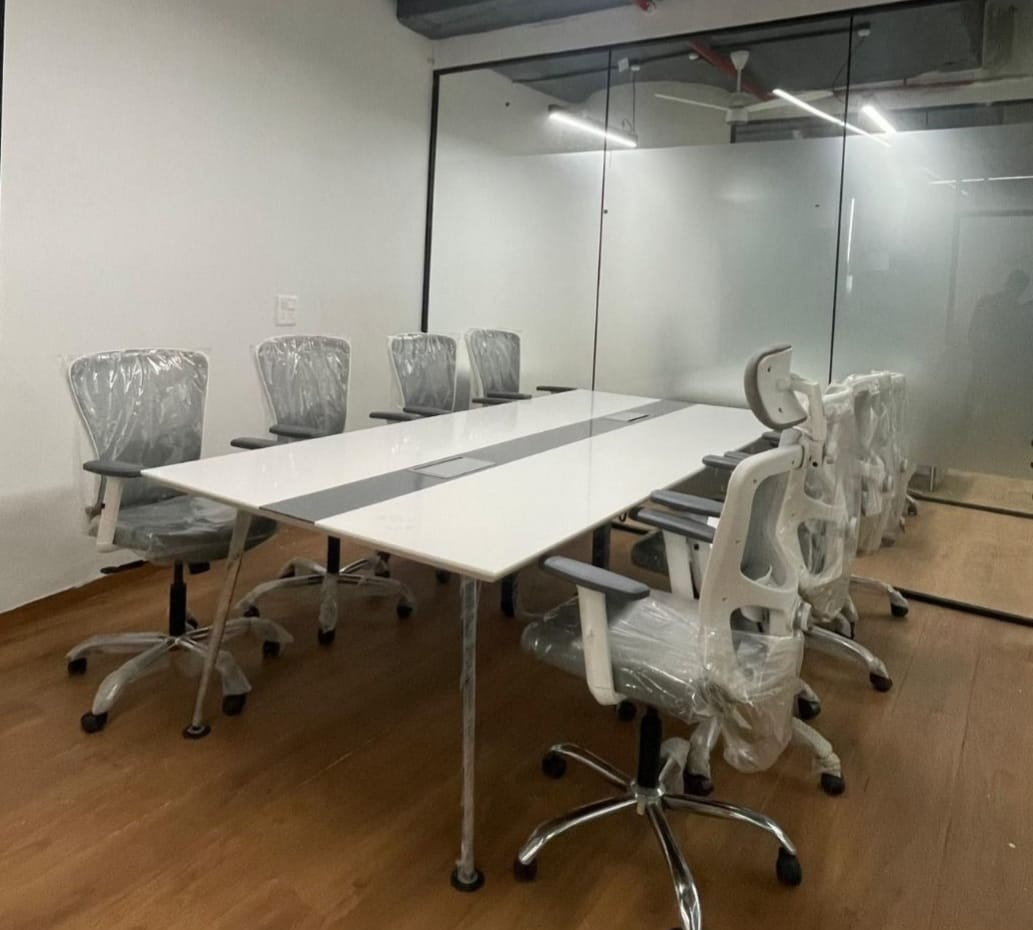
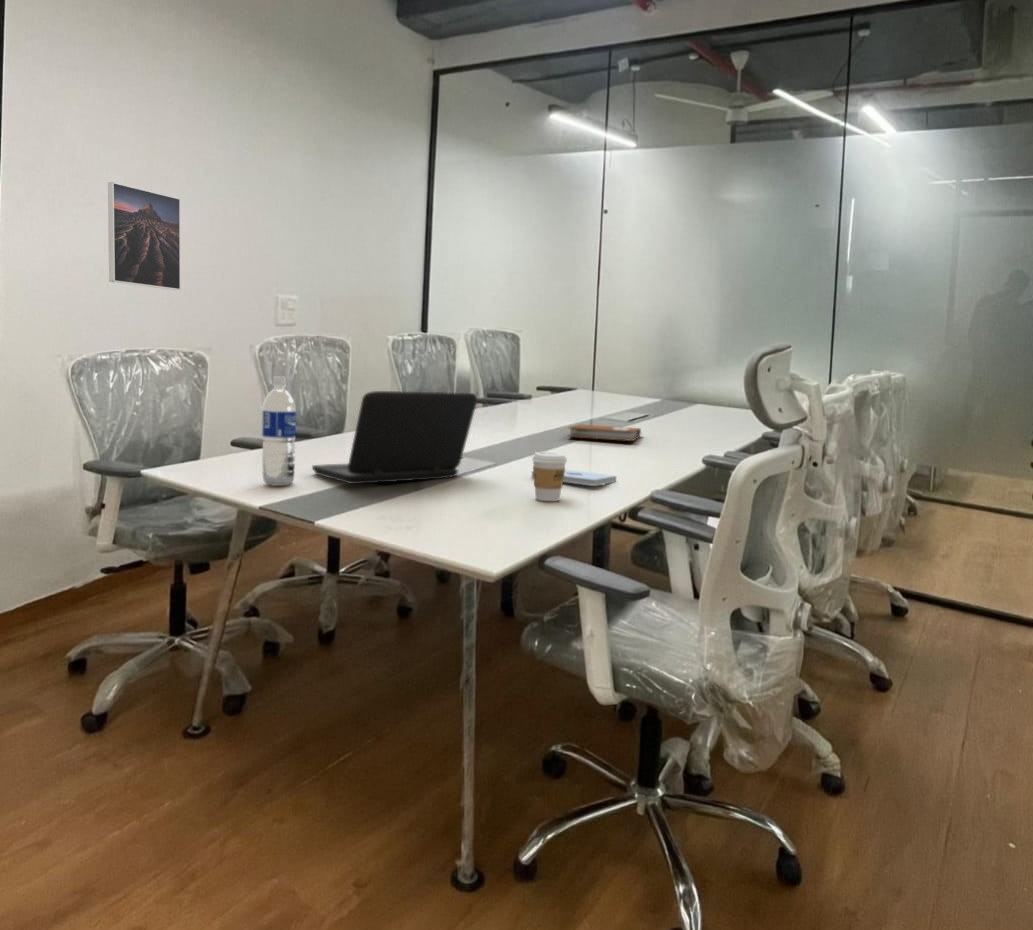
+ notebook [566,423,644,442]
+ laptop [311,390,478,485]
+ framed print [107,181,182,291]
+ notepad [530,469,617,487]
+ coffee cup [531,450,568,502]
+ water bottle [261,375,297,487]
